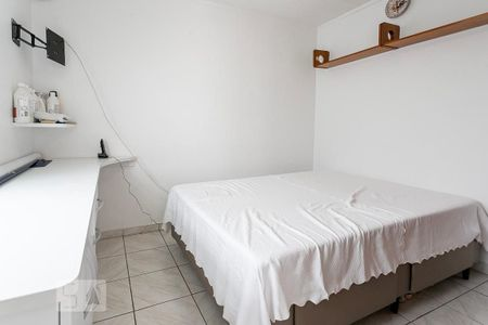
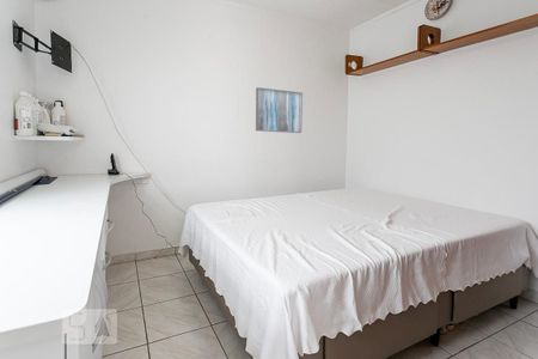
+ wall art [255,86,304,134]
